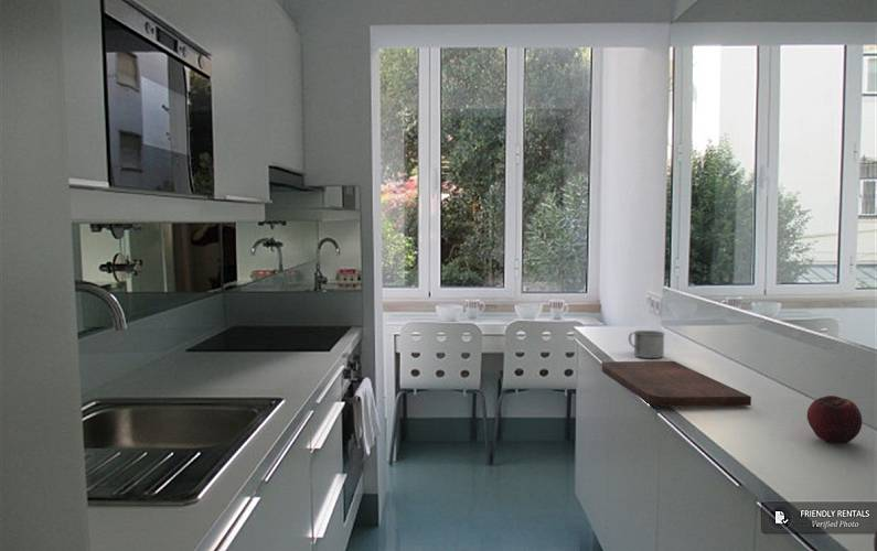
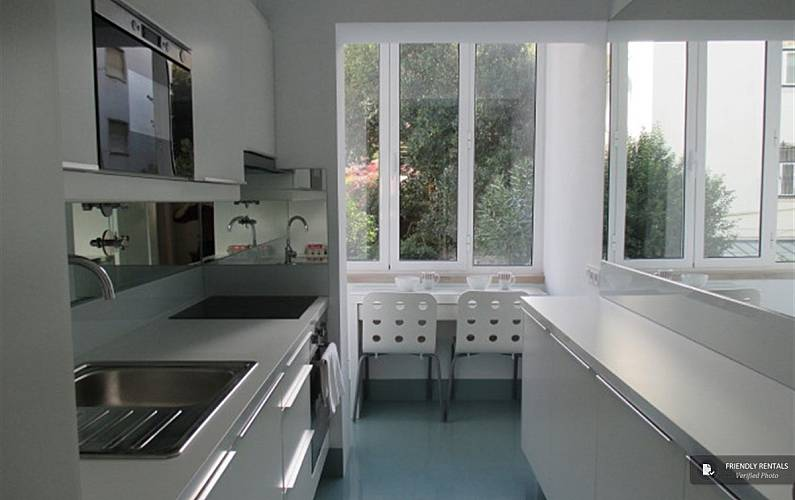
- cutting board [601,360,752,408]
- fruit [806,395,863,445]
- mug [628,329,666,359]
